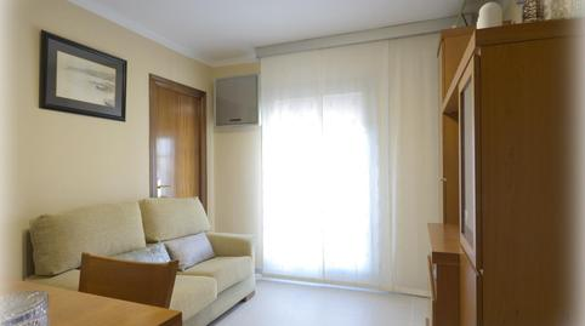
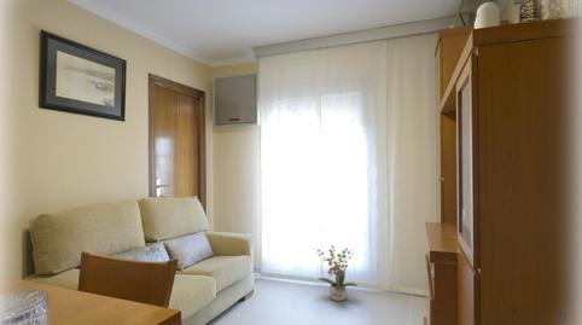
+ potted plant [314,245,360,302]
